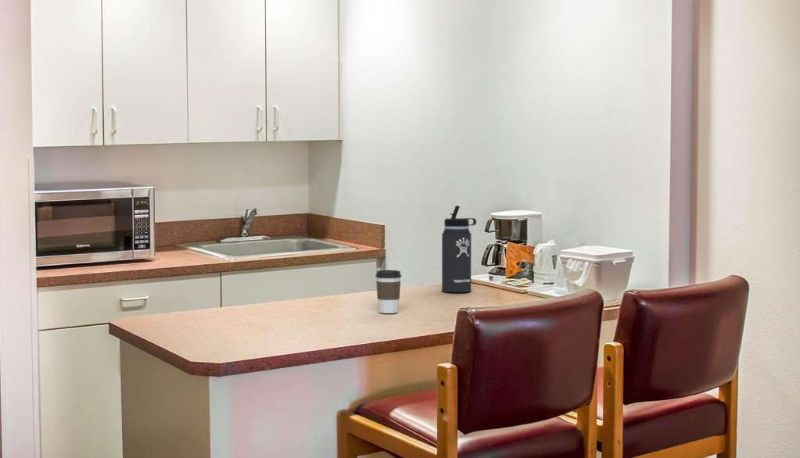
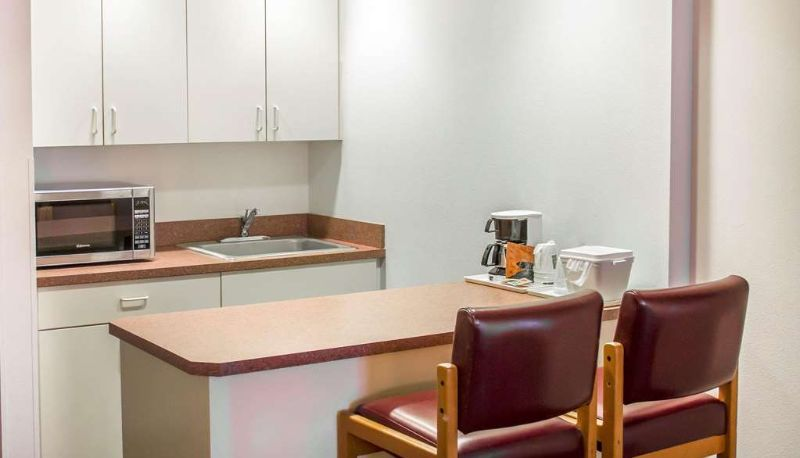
- coffee cup [374,269,402,314]
- thermos bottle [441,205,477,293]
